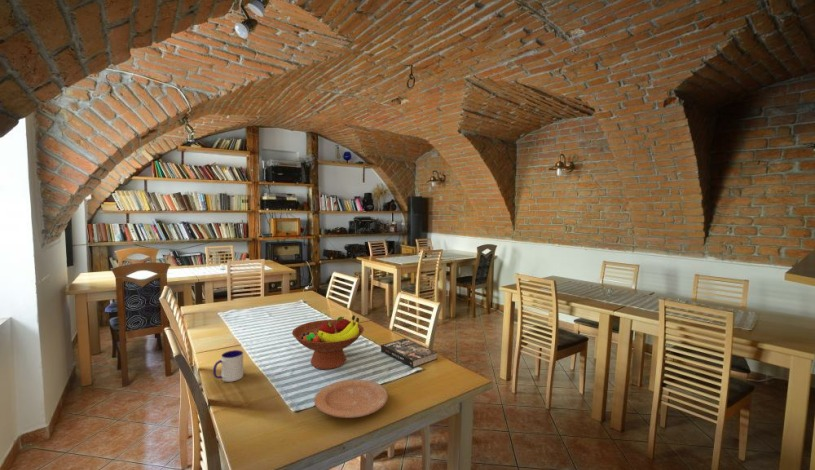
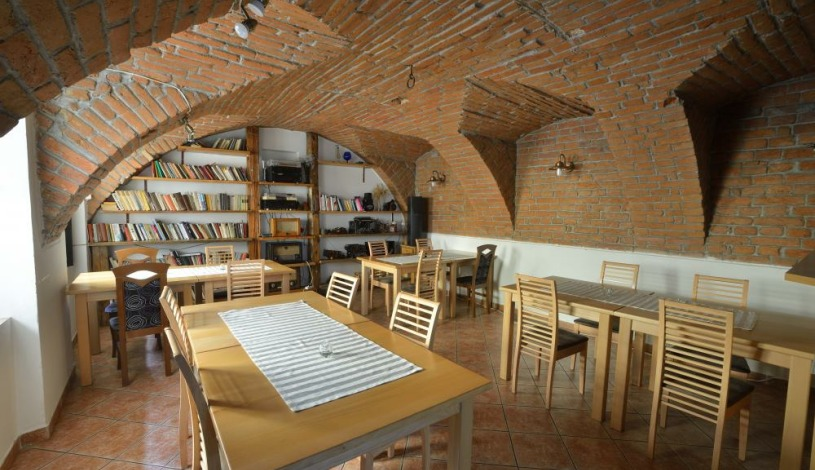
- mug [212,349,244,383]
- book [380,337,438,368]
- fruit bowl [291,314,365,370]
- plate [313,379,389,419]
